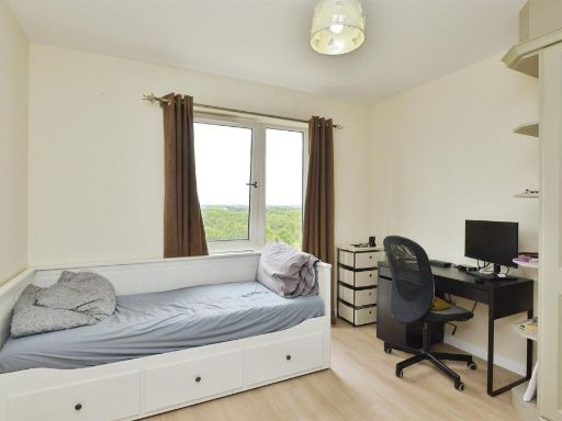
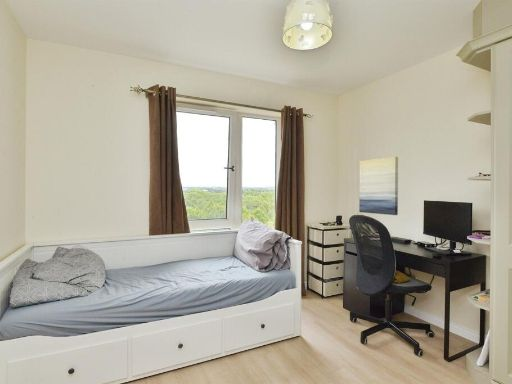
+ wall art [358,156,399,216]
